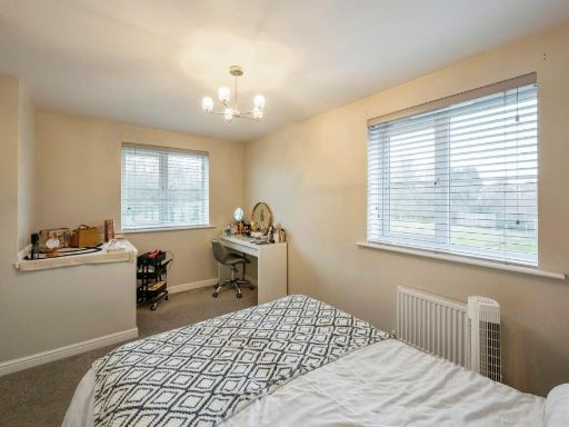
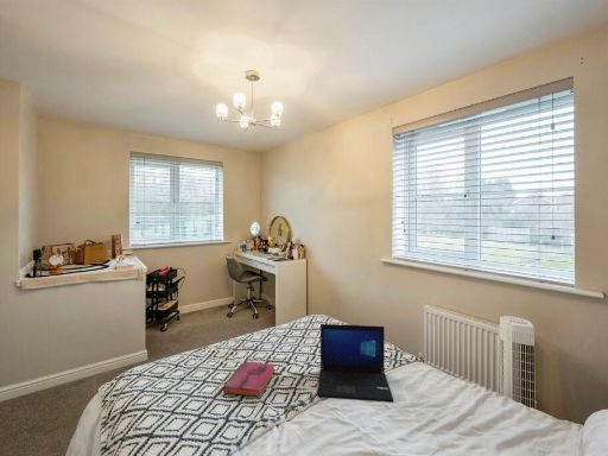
+ laptop [316,323,394,403]
+ hardback book [222,361,276,398]
